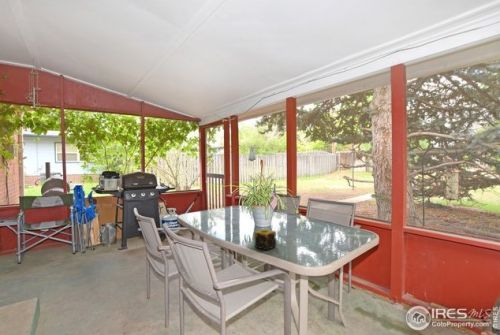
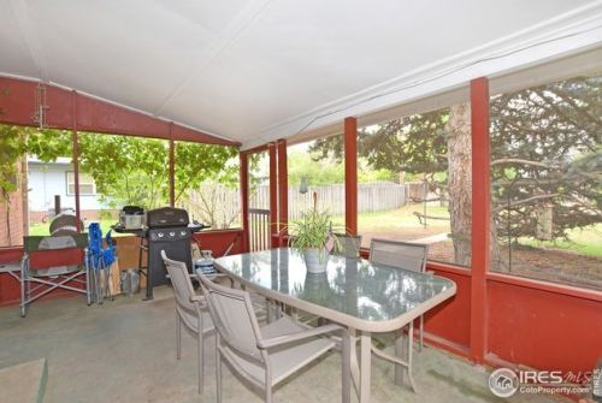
- candle [253,228,277,251]
